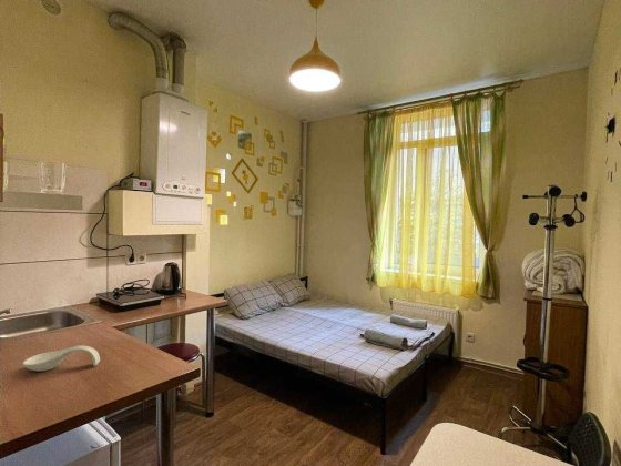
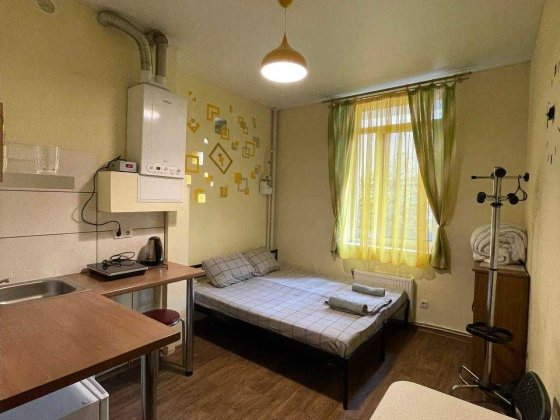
- spoon rest [21,344,101,372]
